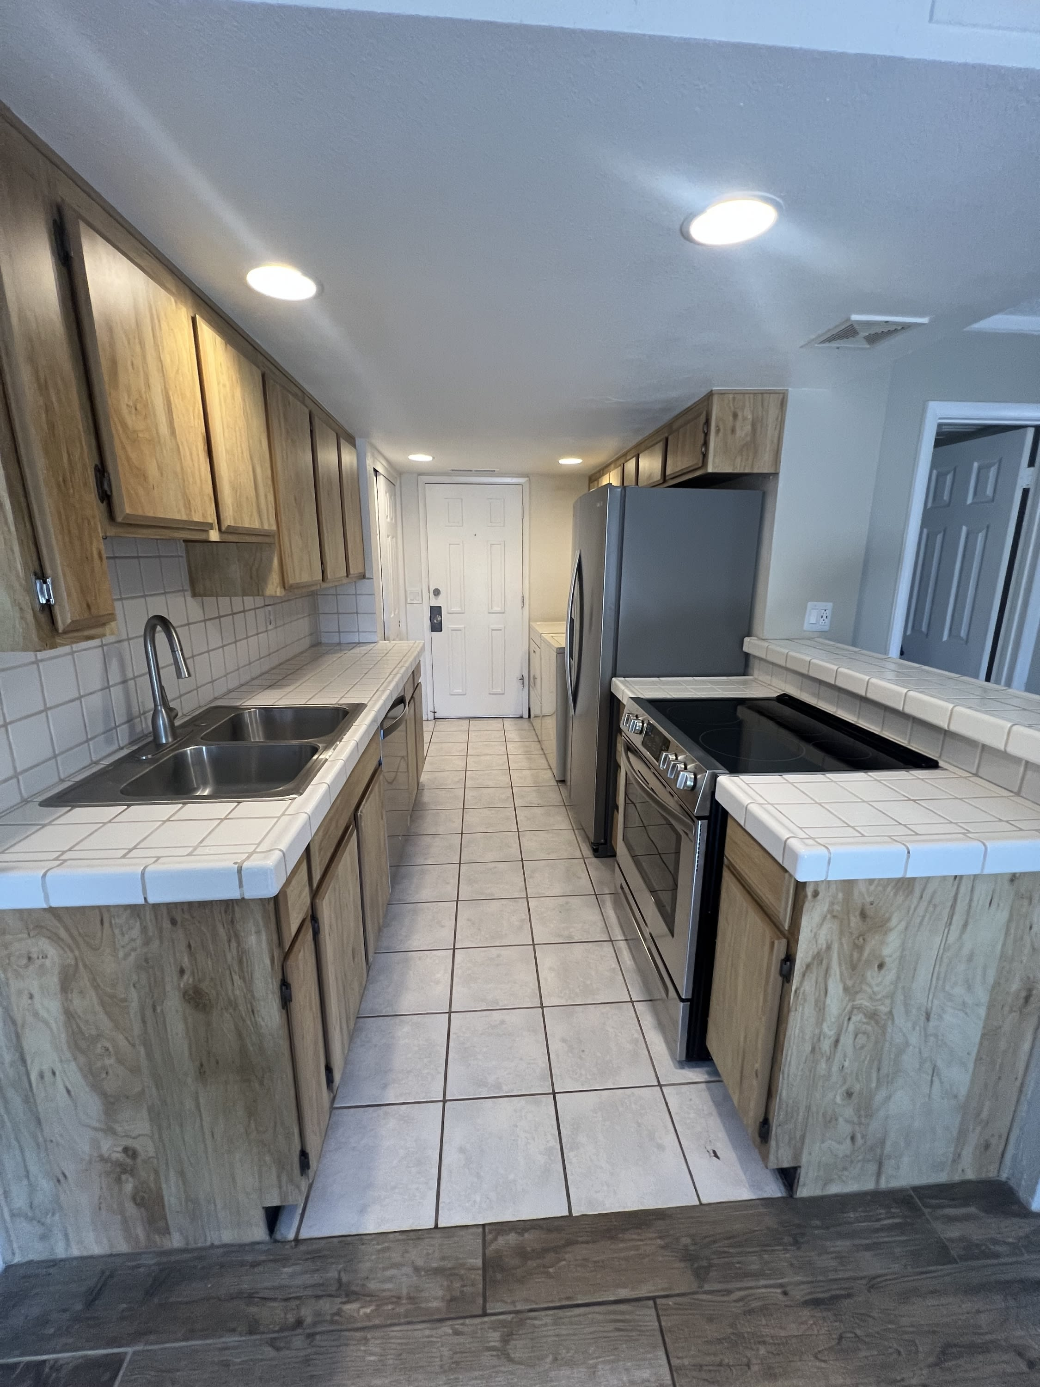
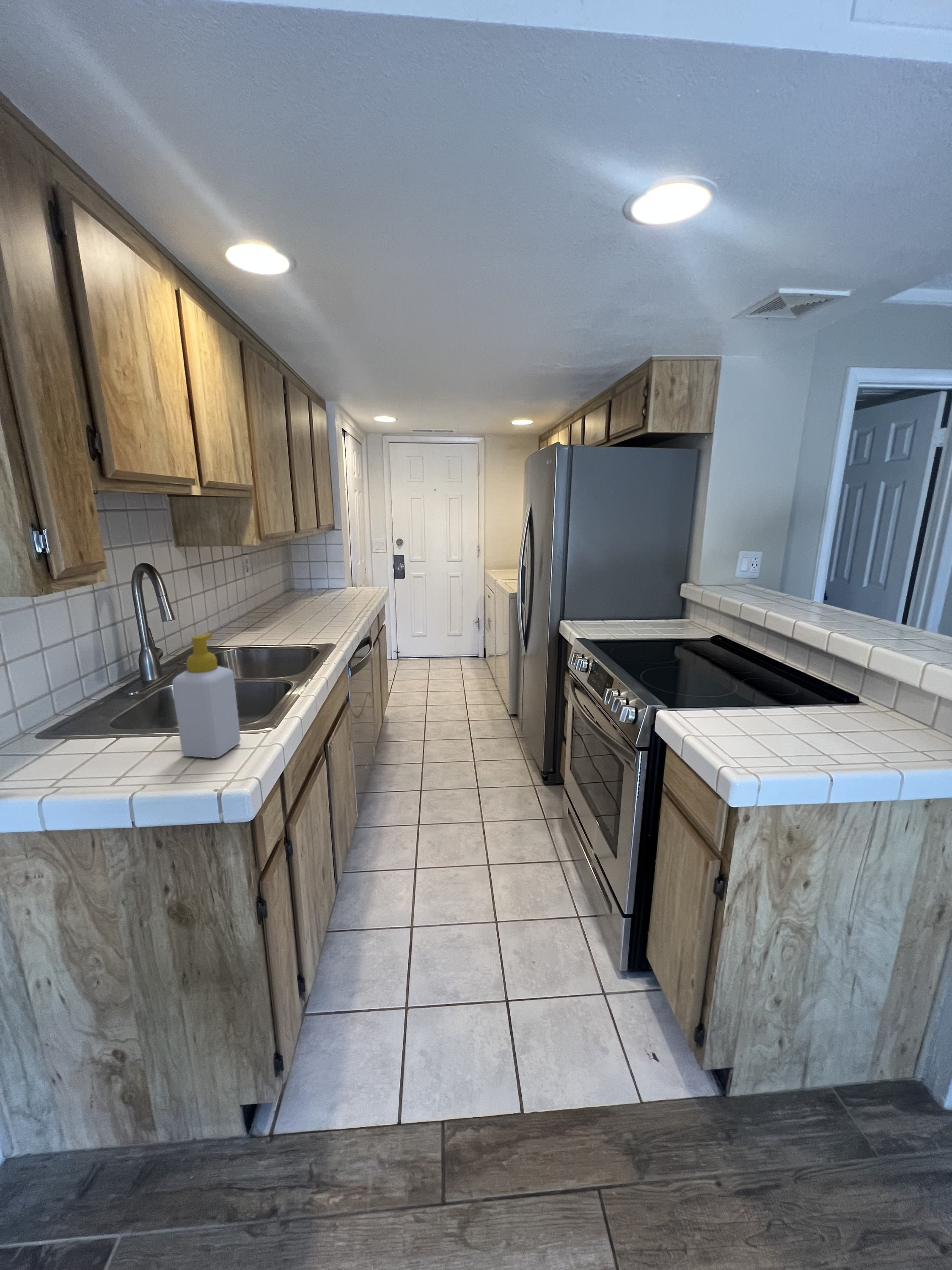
+ soap bottle [172,632,241,759]
